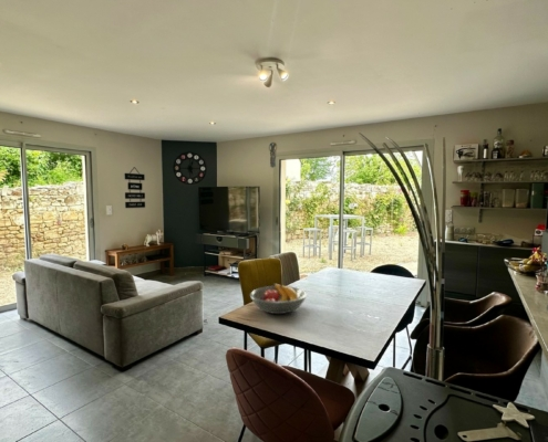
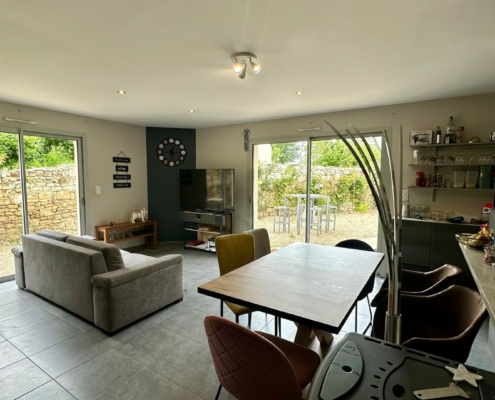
- fruit bowl [249,283,308,315]
